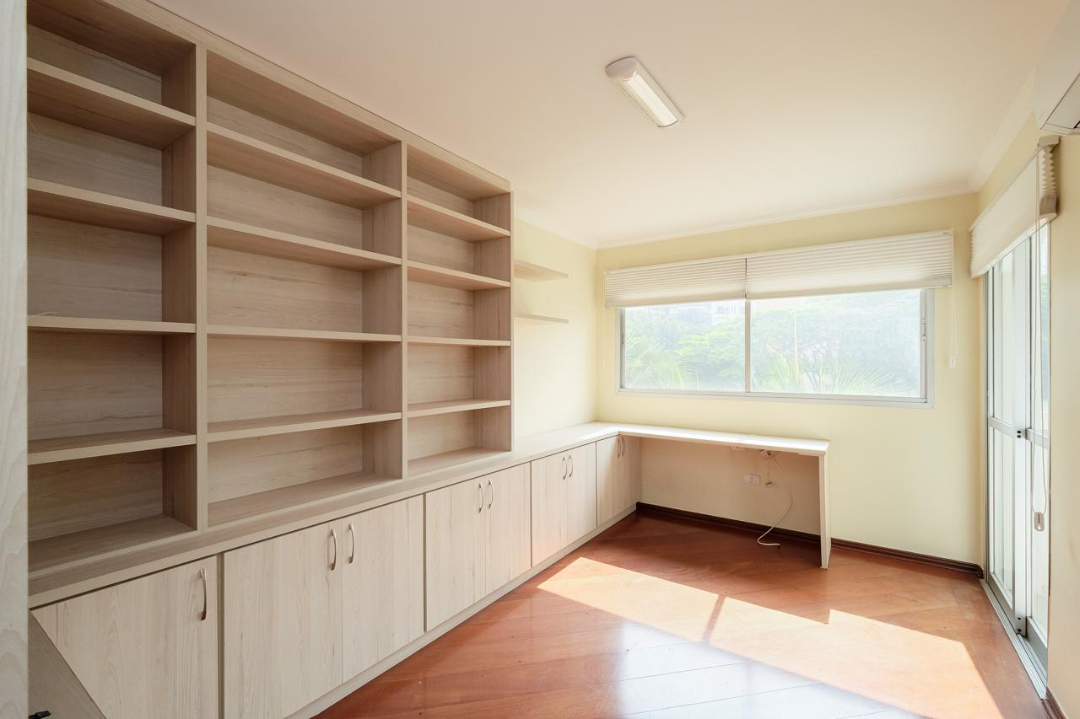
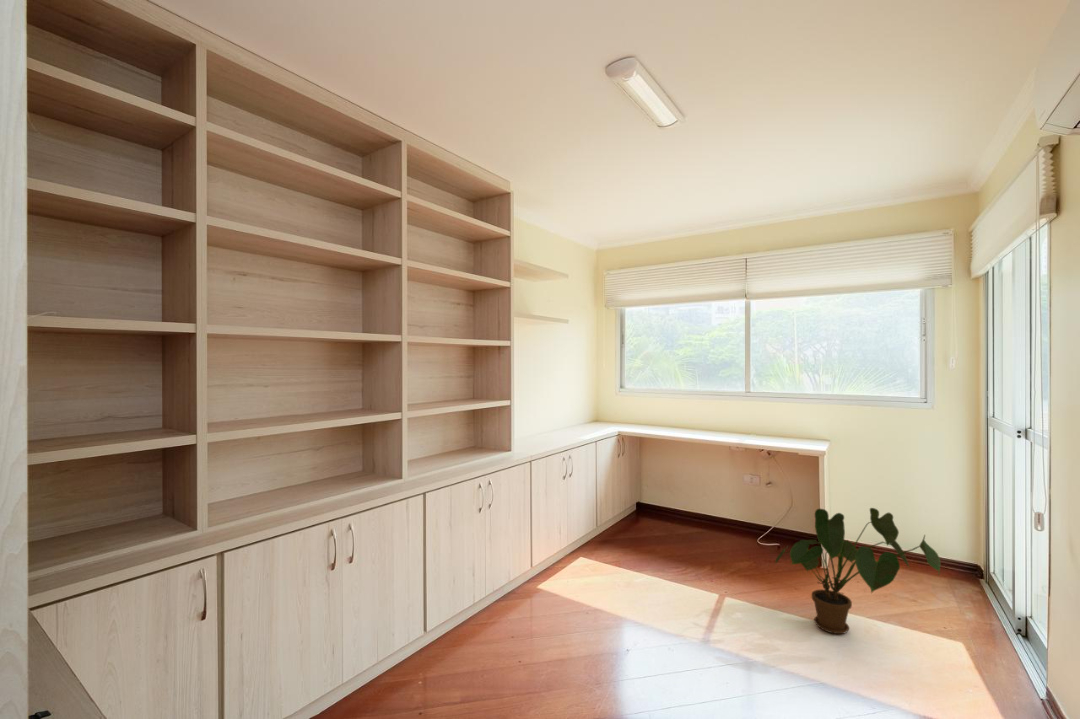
+ house plant [774,507,941,635]
